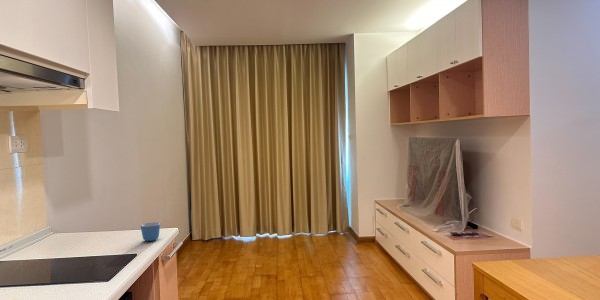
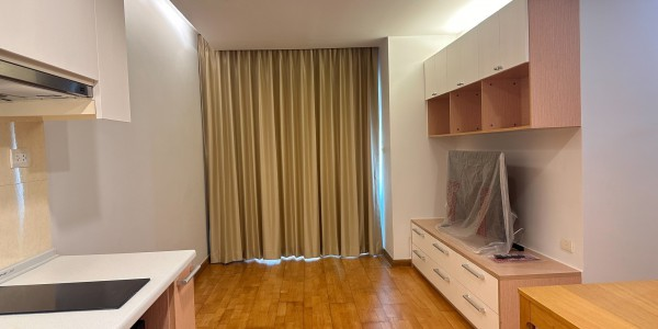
- mug [140,222,161,242]
